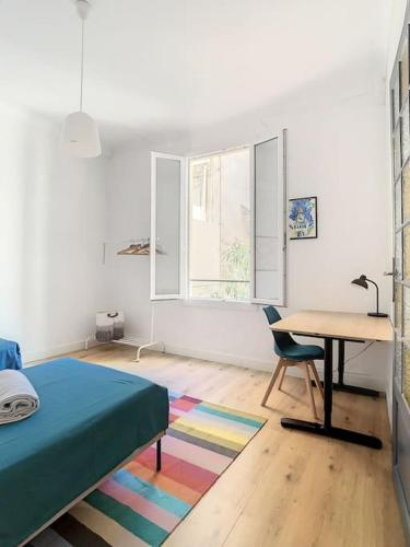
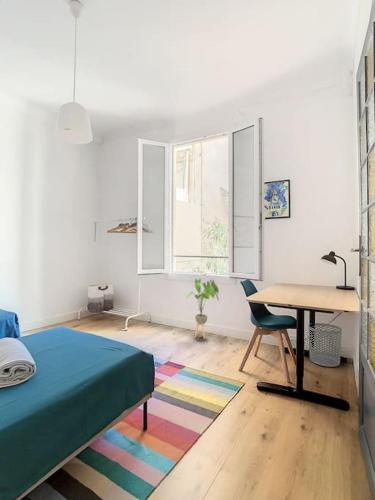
+ waste bin [307,322,343,368]
+ house plant [185,278,220,340]
